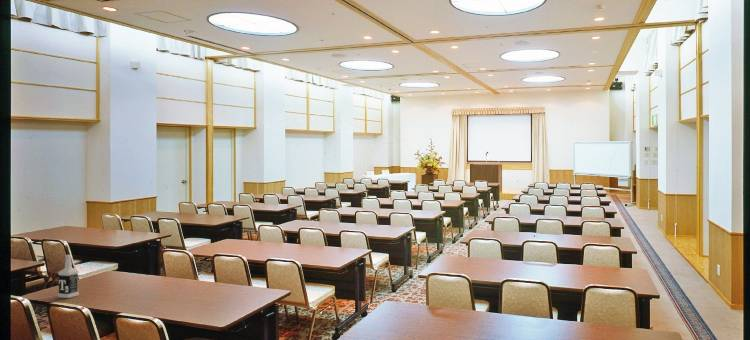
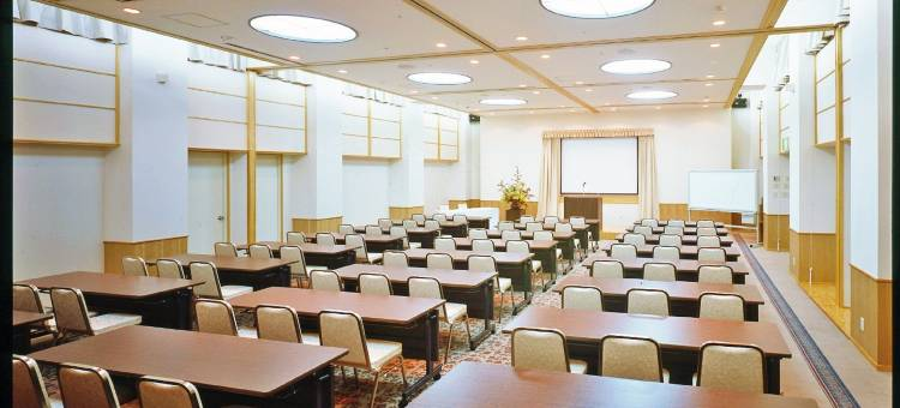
- vodka [57,254,80,299]
